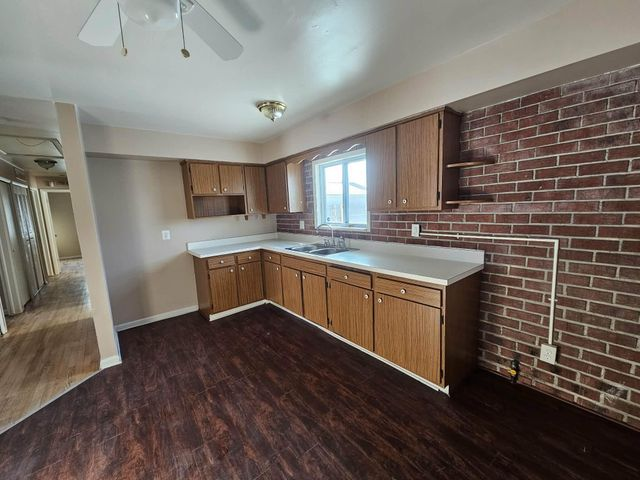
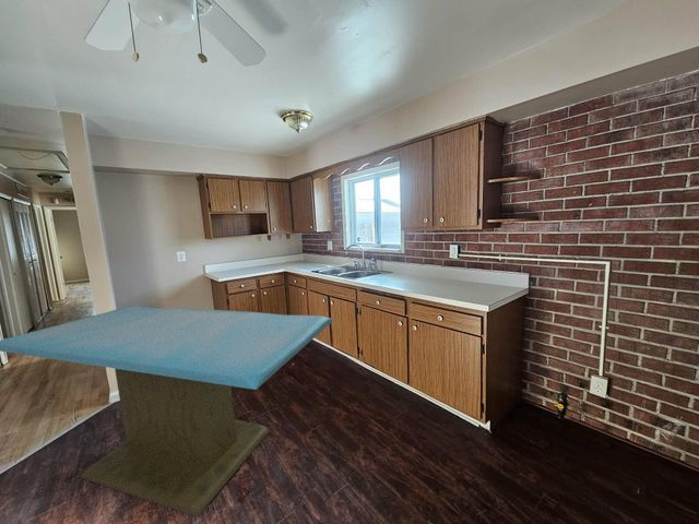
+ dining table [0,305,334,519]
